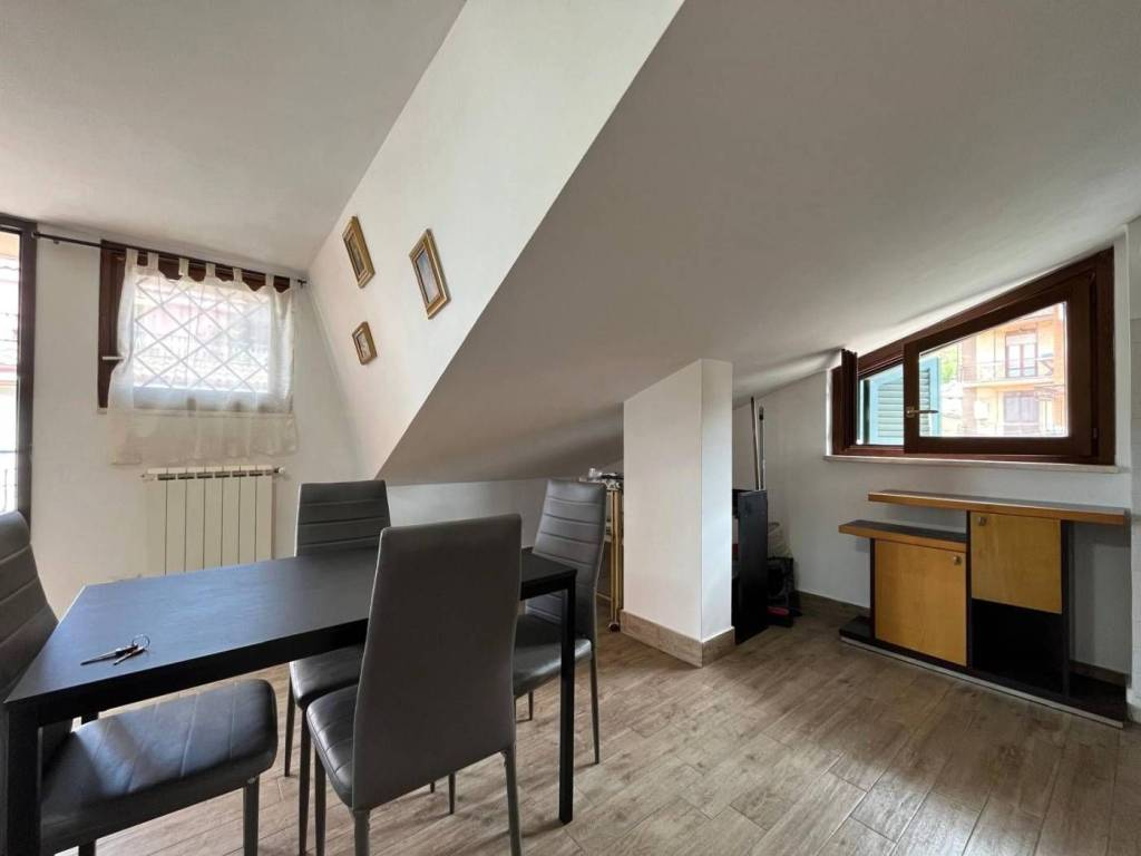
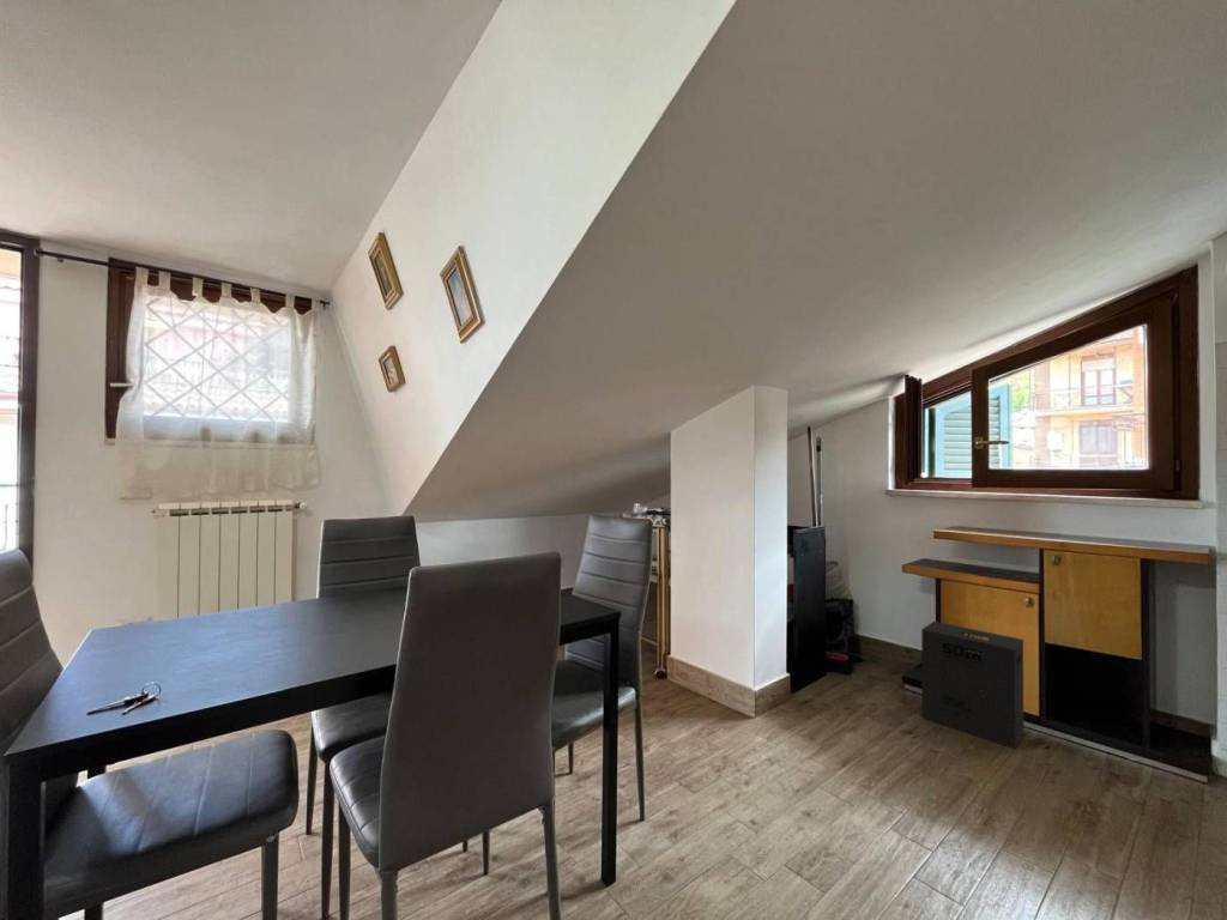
+ cardboard box [920,621,1024,750]
